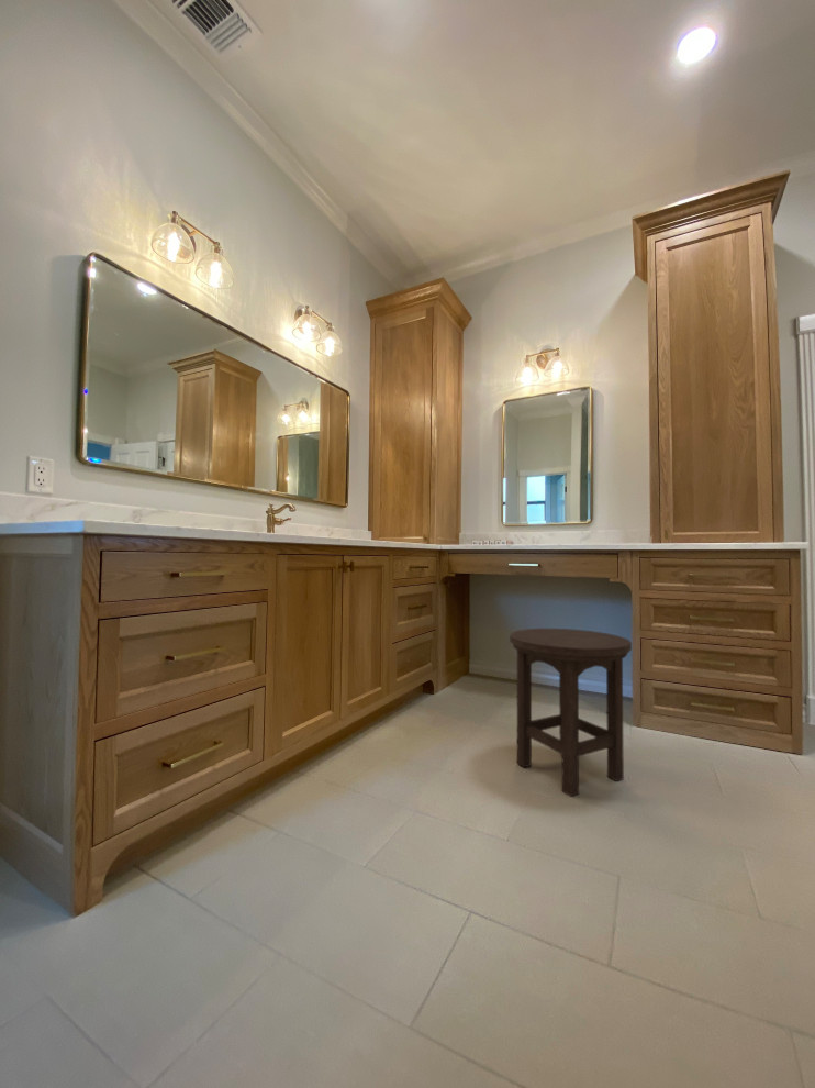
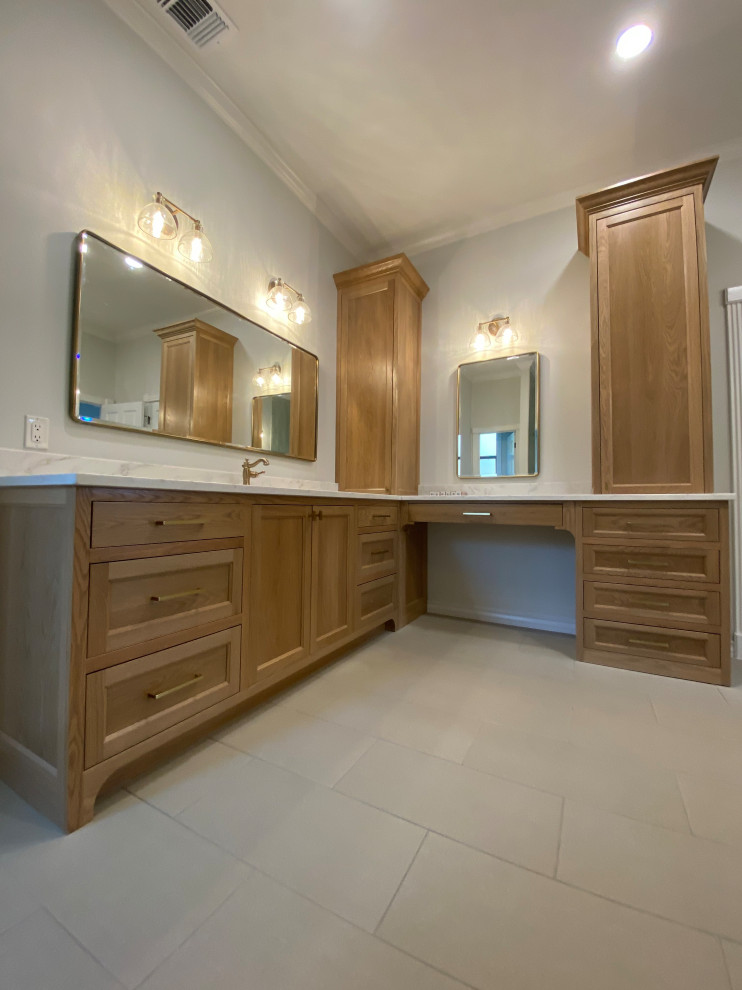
- stool [509,628,633,798]
